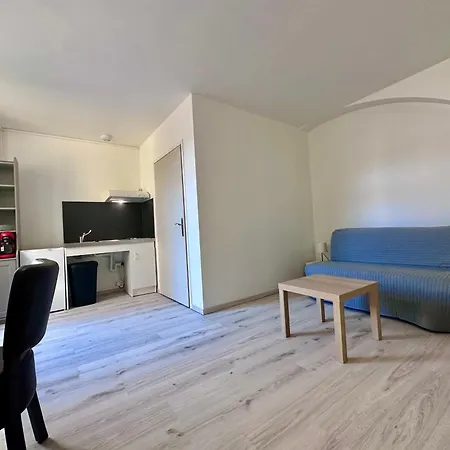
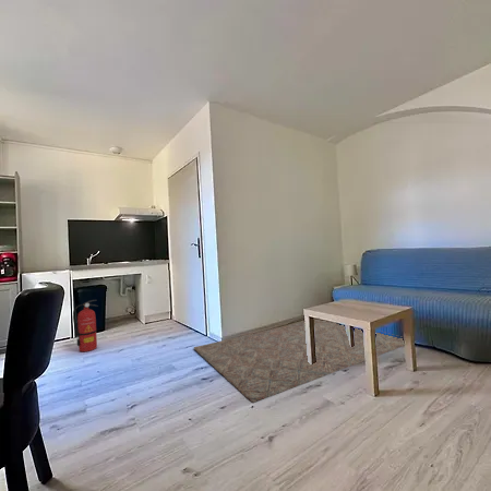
+ rug [193,320,405,404]
+ fire extinguisher [72,299,99,352]
